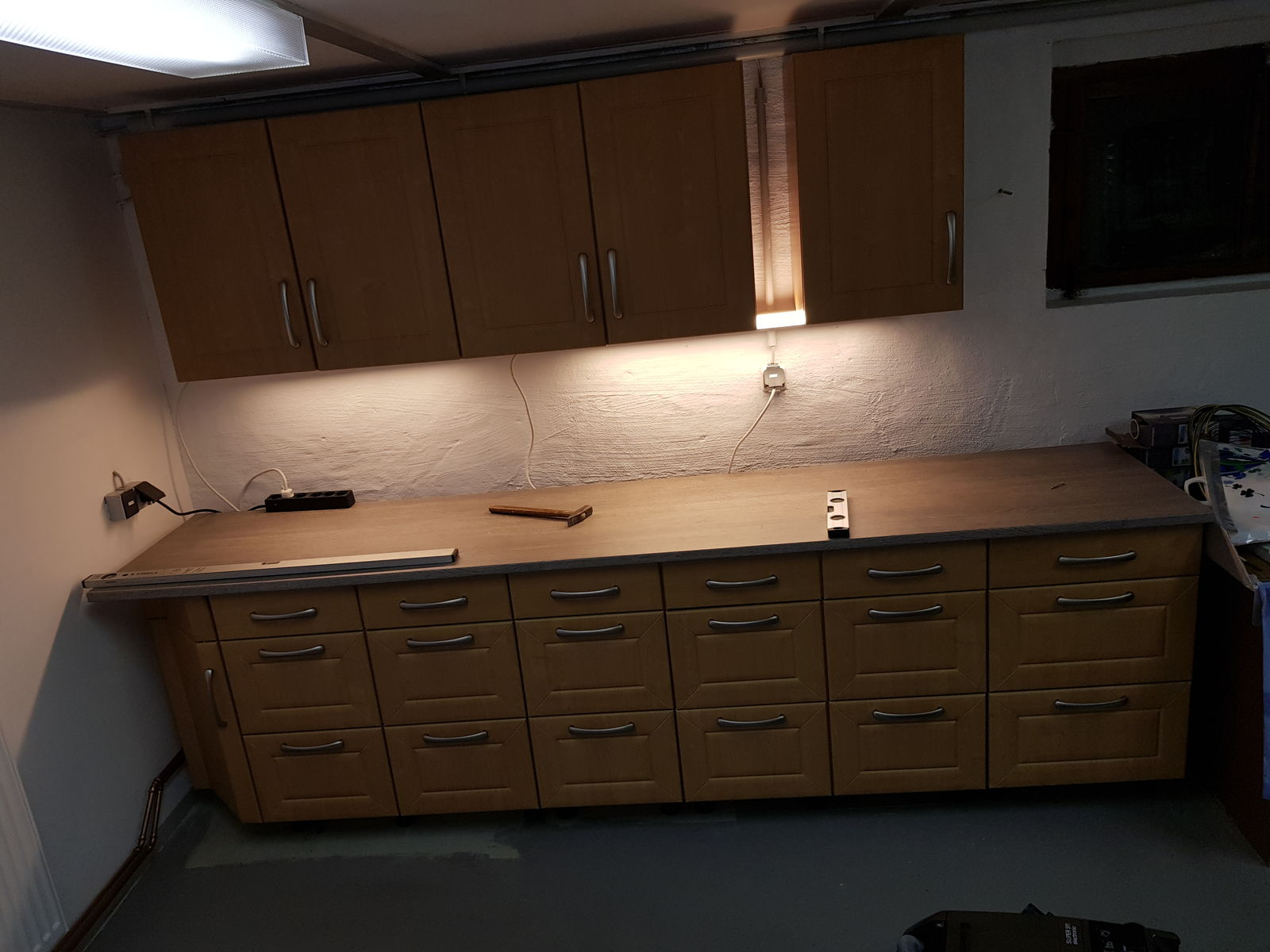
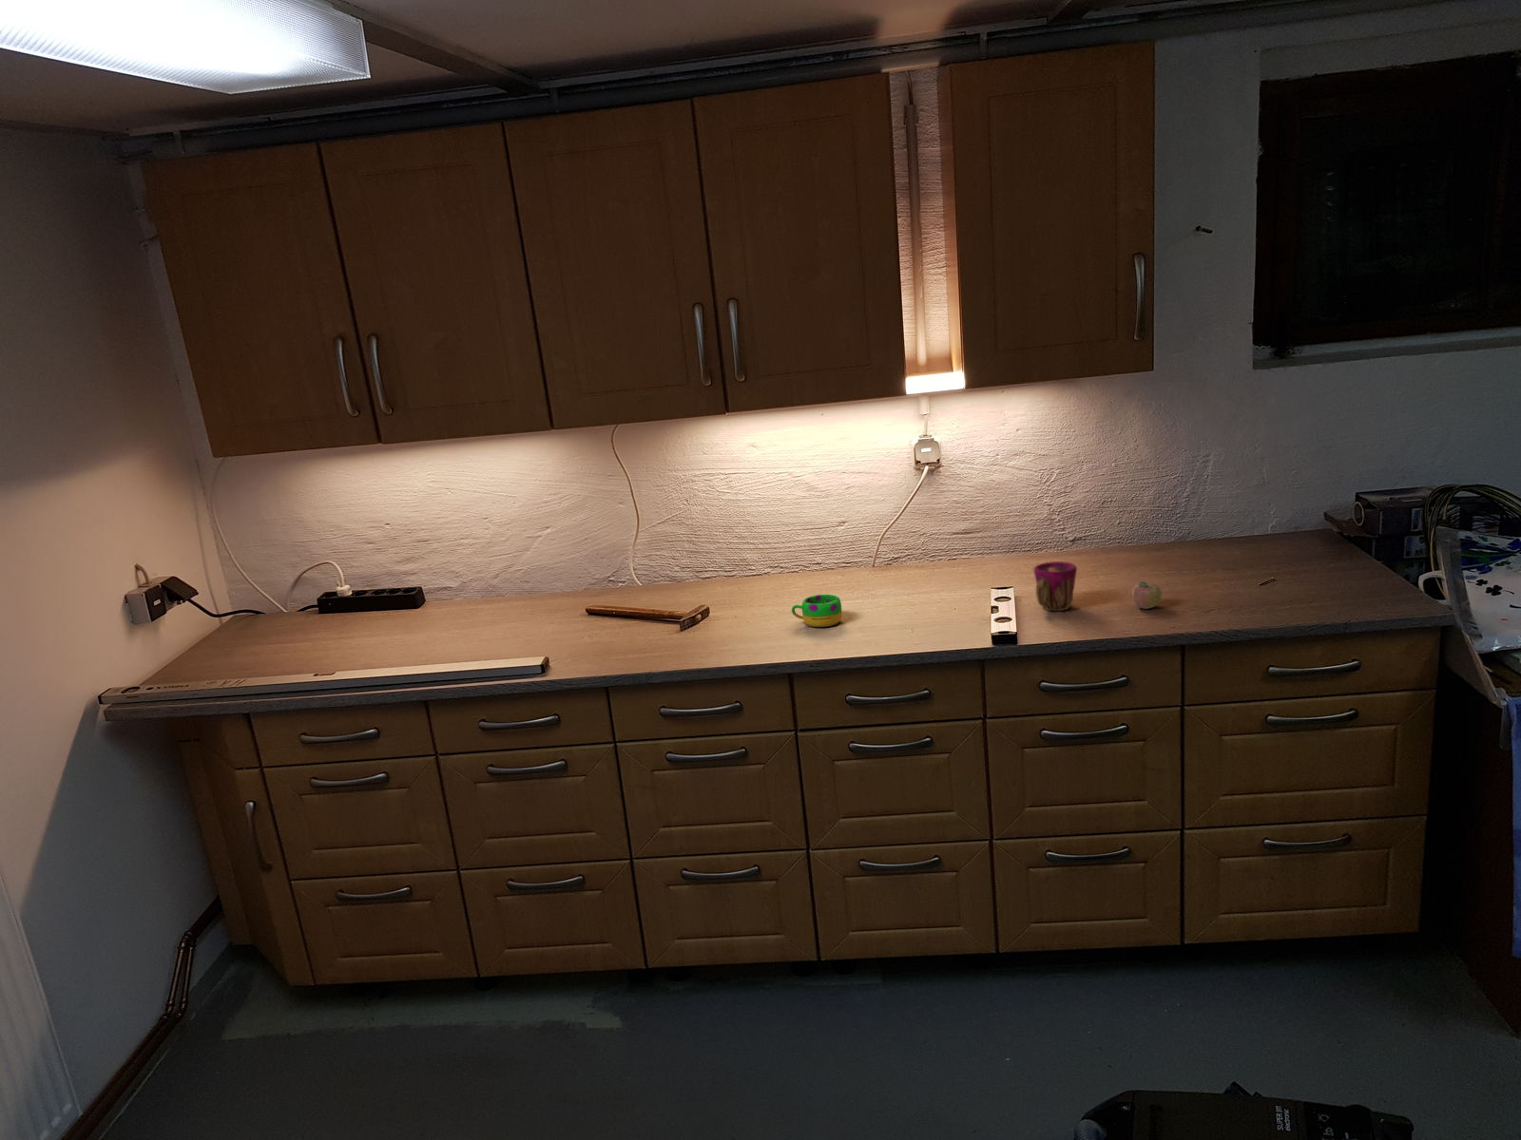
+ cup [1032,560,1078,612]
+ mug [790,594,842,629]
+ apple [1132,581,1163,610]
